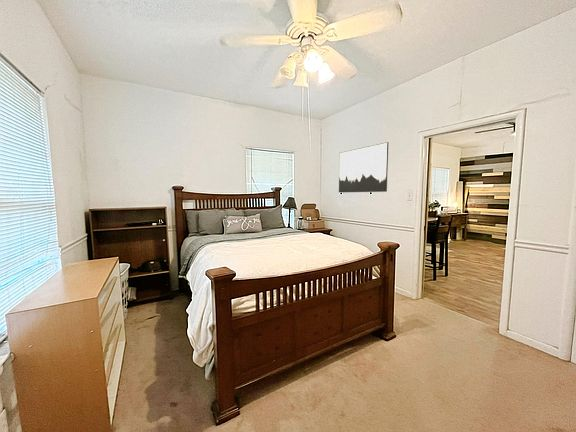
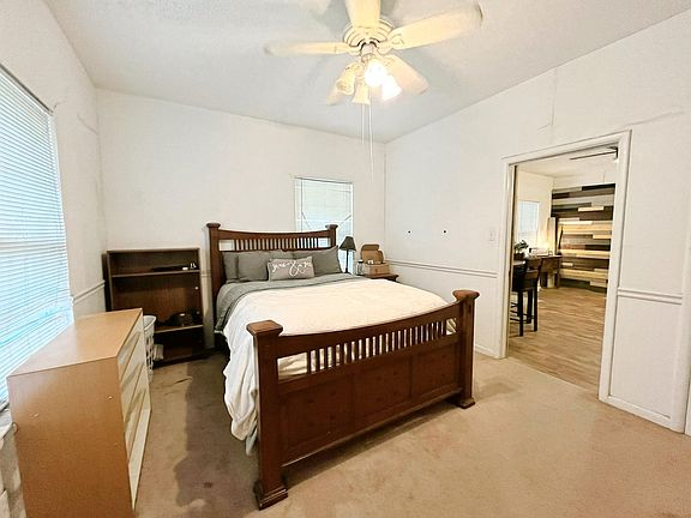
- wall art [338,141,389,193]
